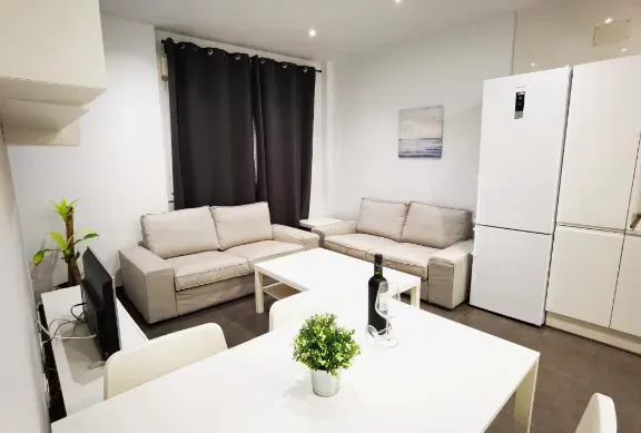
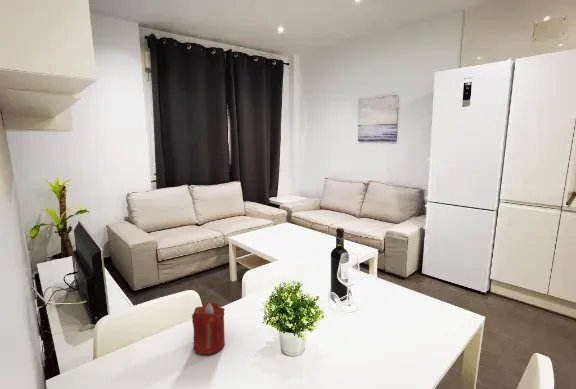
+ candle [191,301,226,356]
